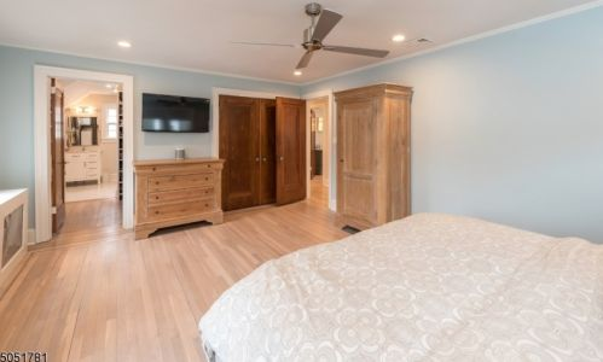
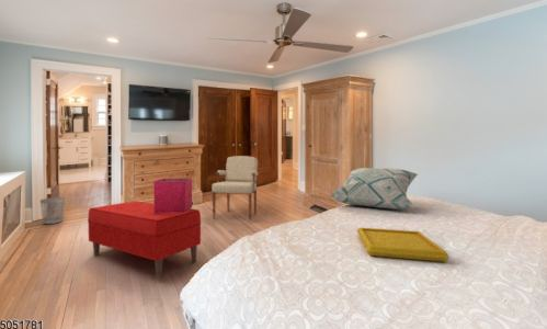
+ decorative pillow [329,167,419,211]
+ storage bin [152,178,193,213]
+ bench [87,201,202,279]
+ serving tray [356,227,449,263]
+ armchair [210,155,259,222]
+ wastebasket [39,196,66,225]
